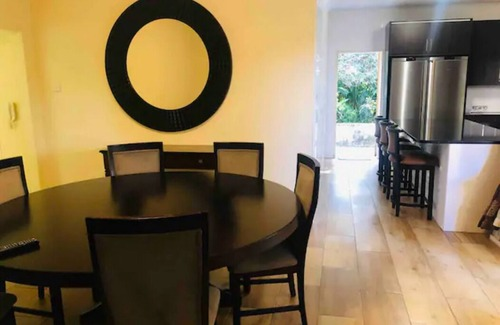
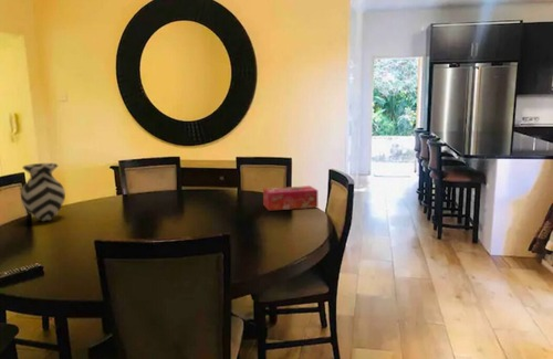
+ vase [20,162,66,222]
+ tissue box [262,184,319,212]
